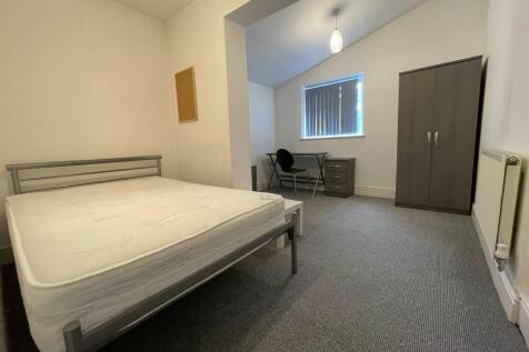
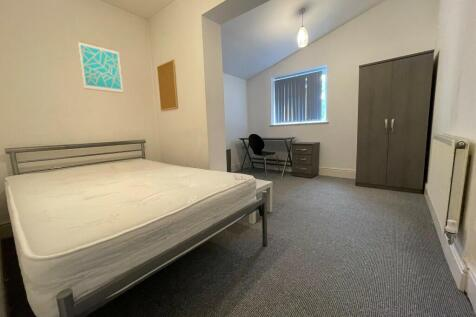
+ wall art [77,39,124,94]
